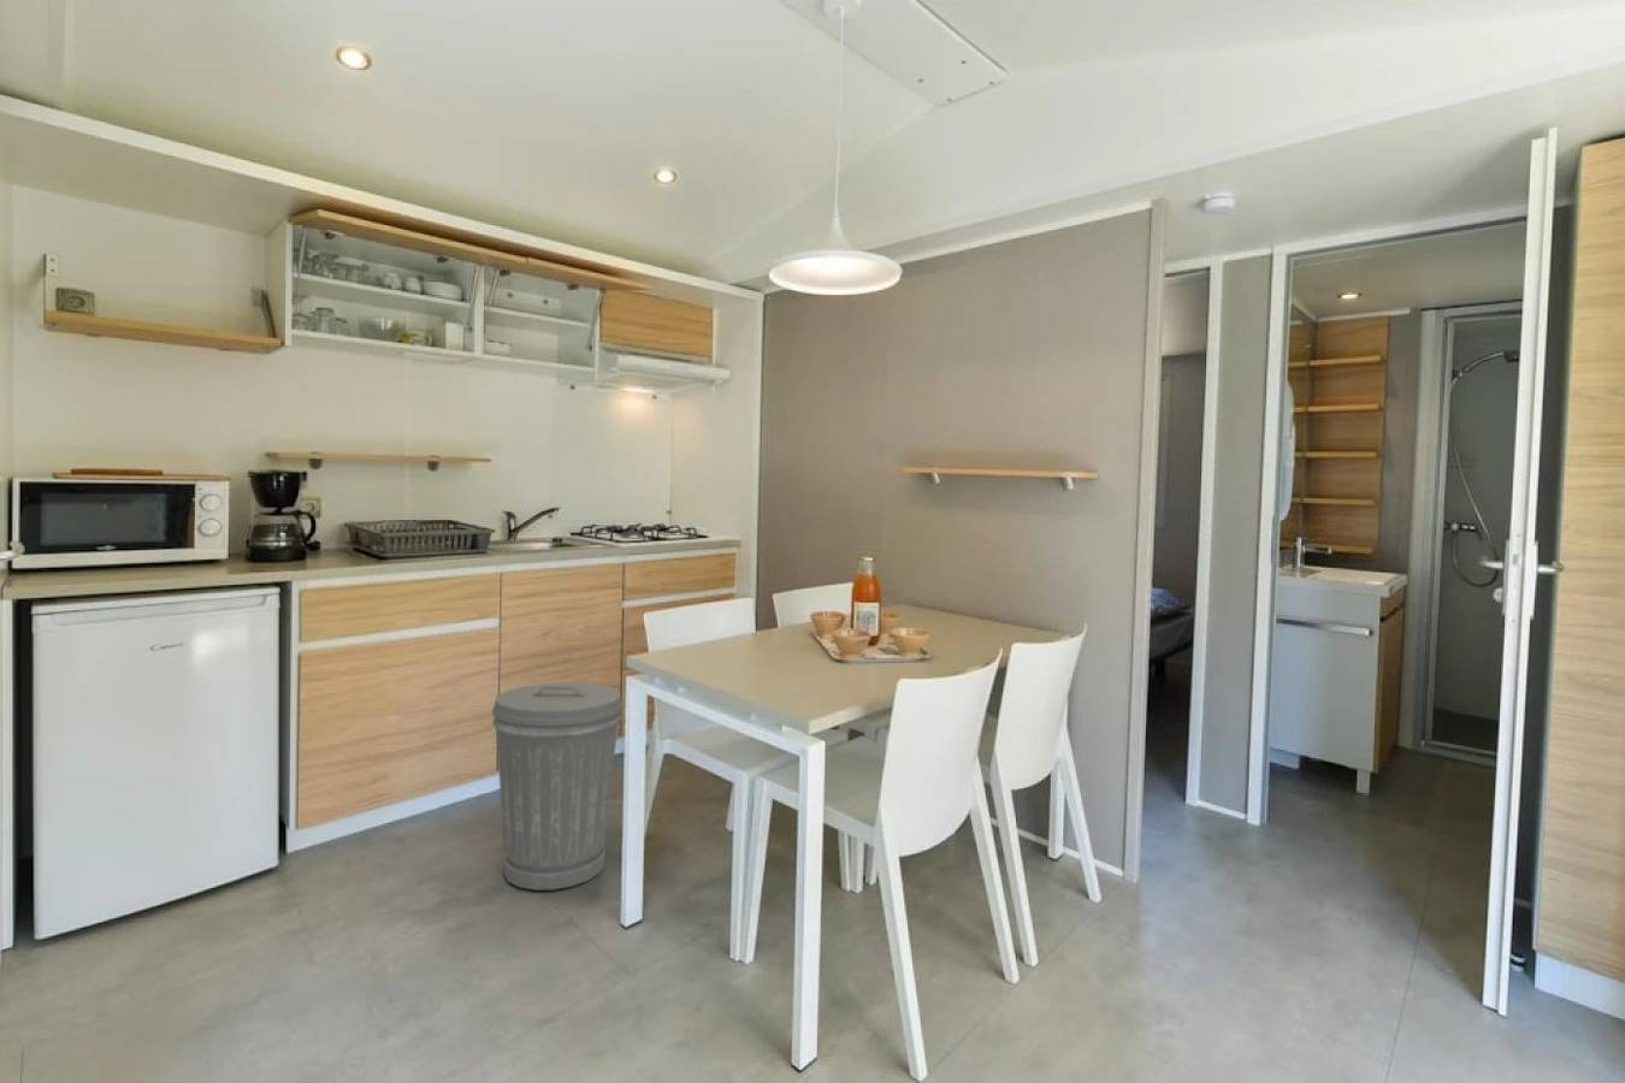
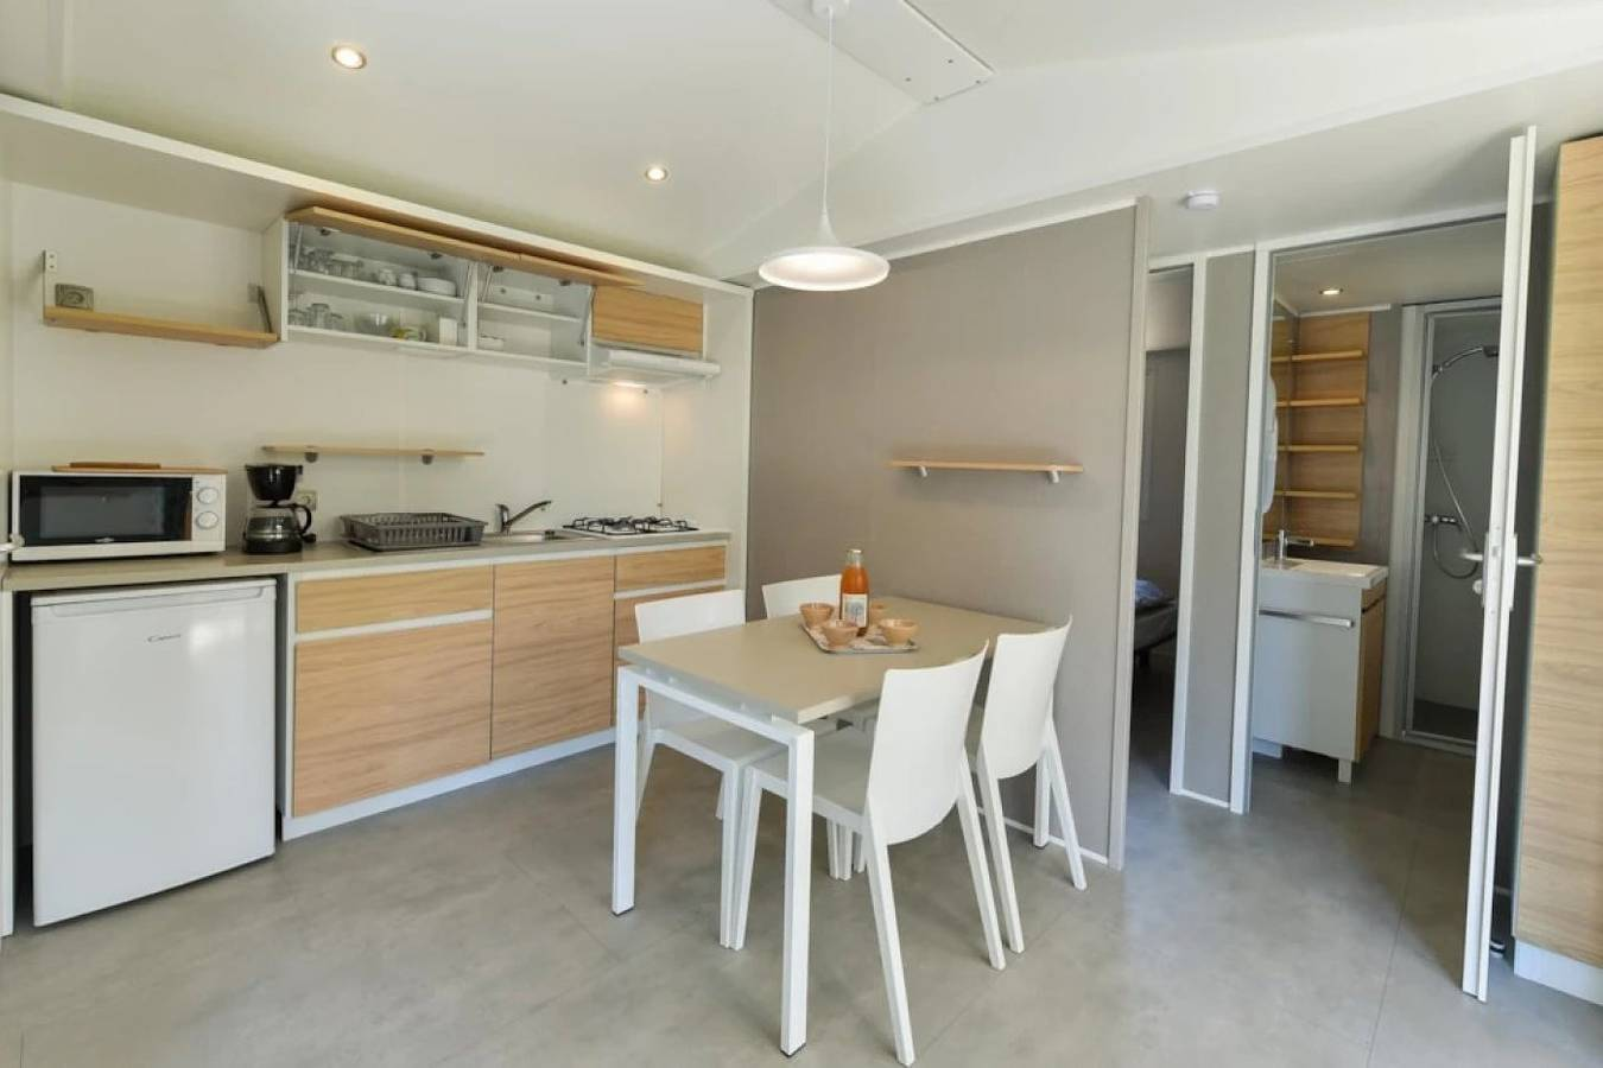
- trash can [491,681,624,892]
